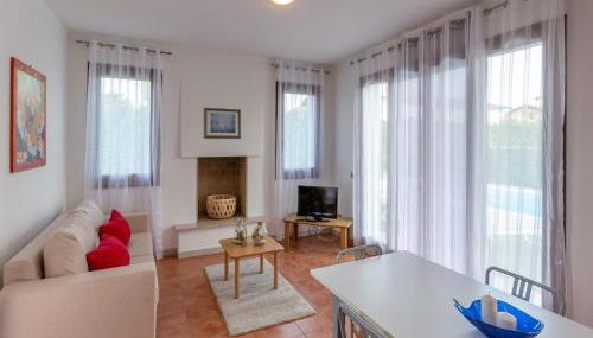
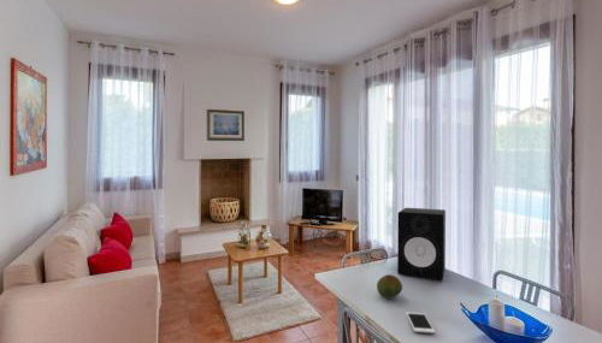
+ speaker [396,207,447,282]
+ fruit [376,273,403,300]
+ cell phone [405,311,436,335]
